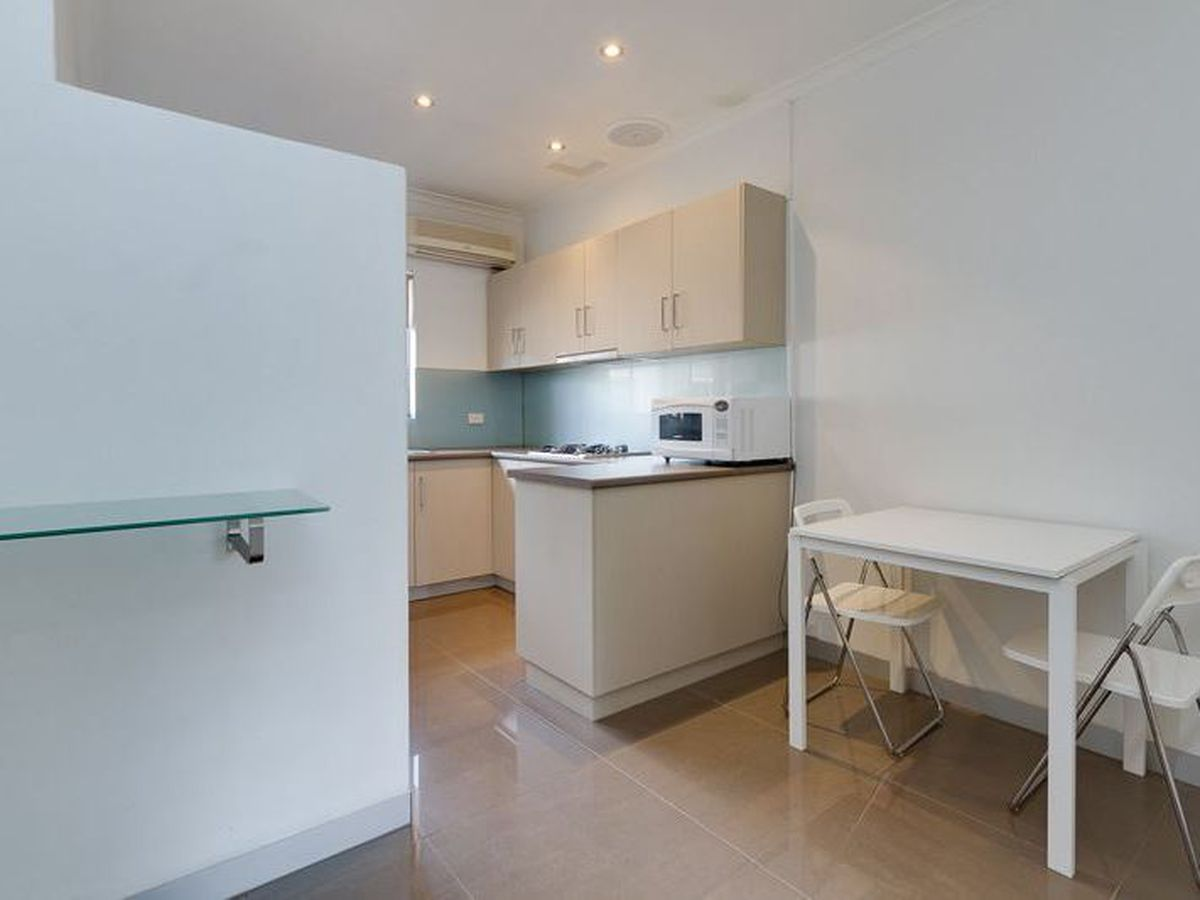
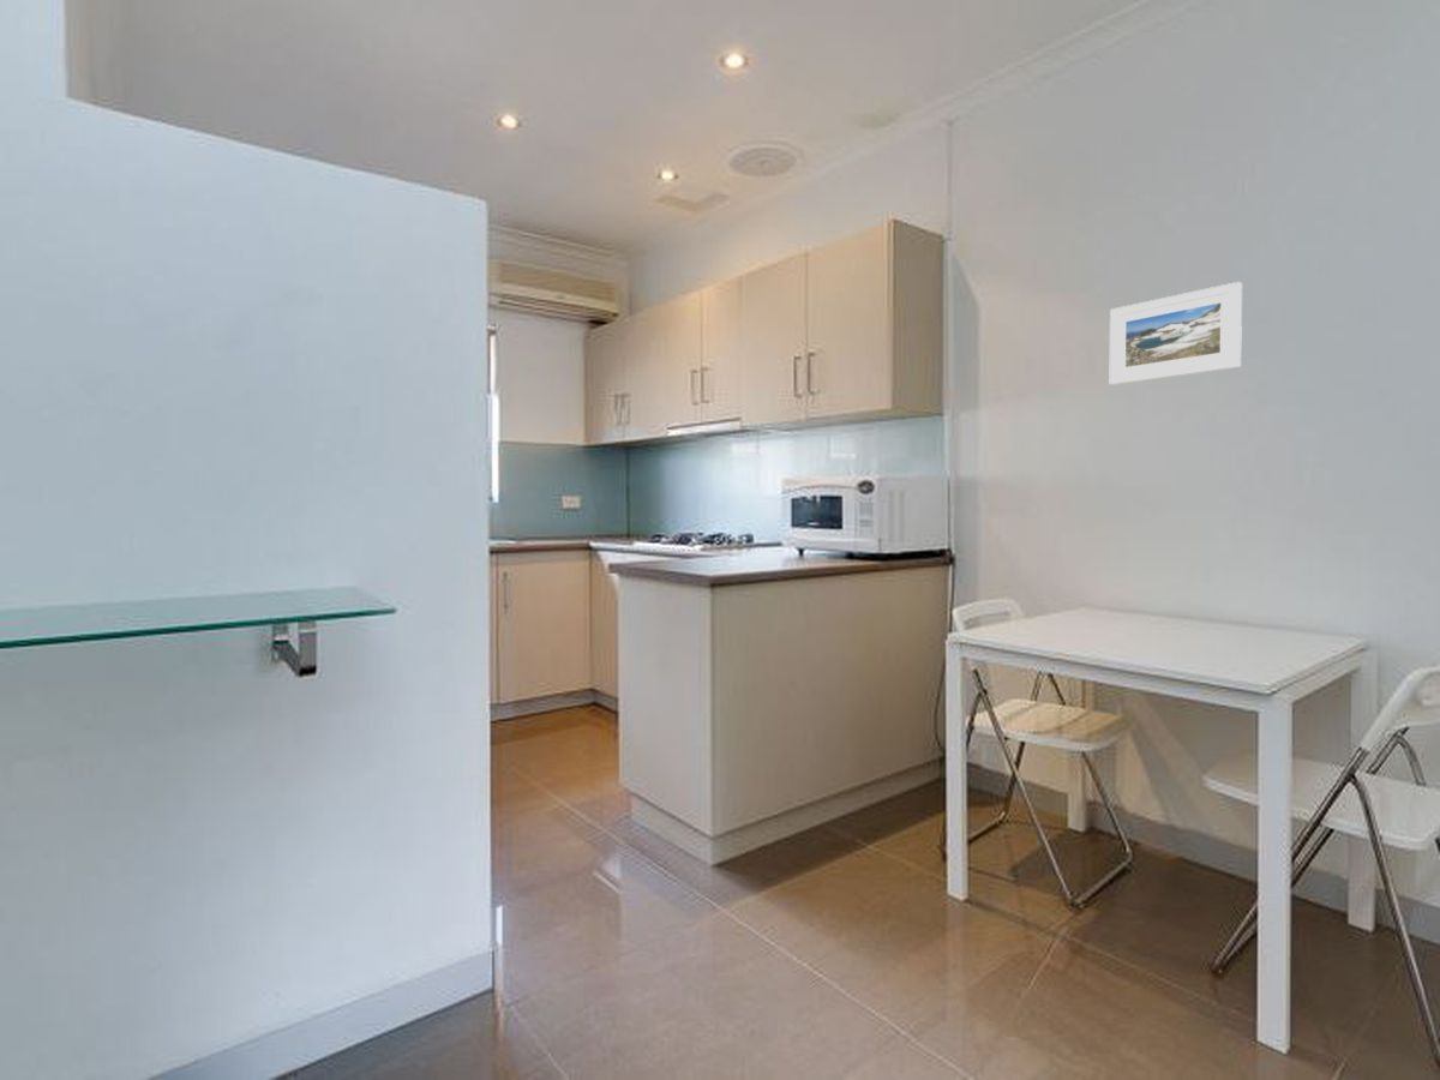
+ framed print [1109,281,1243,386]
